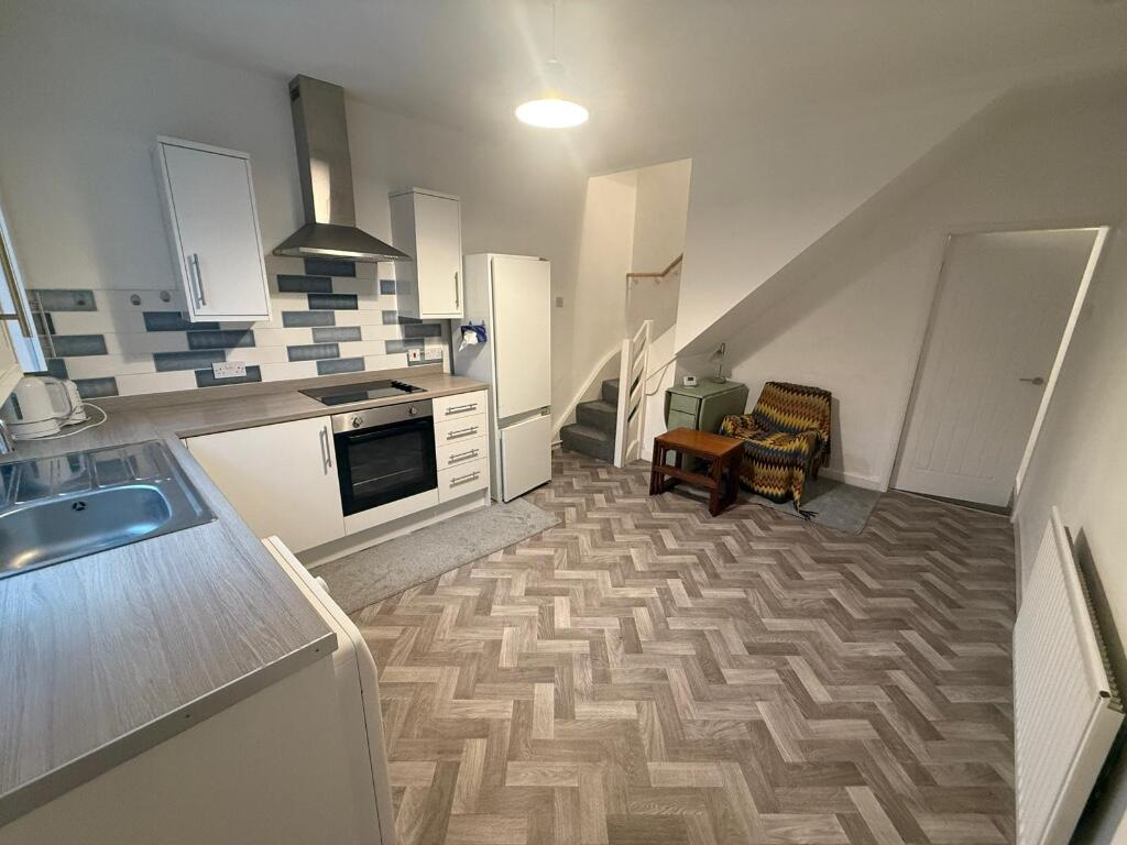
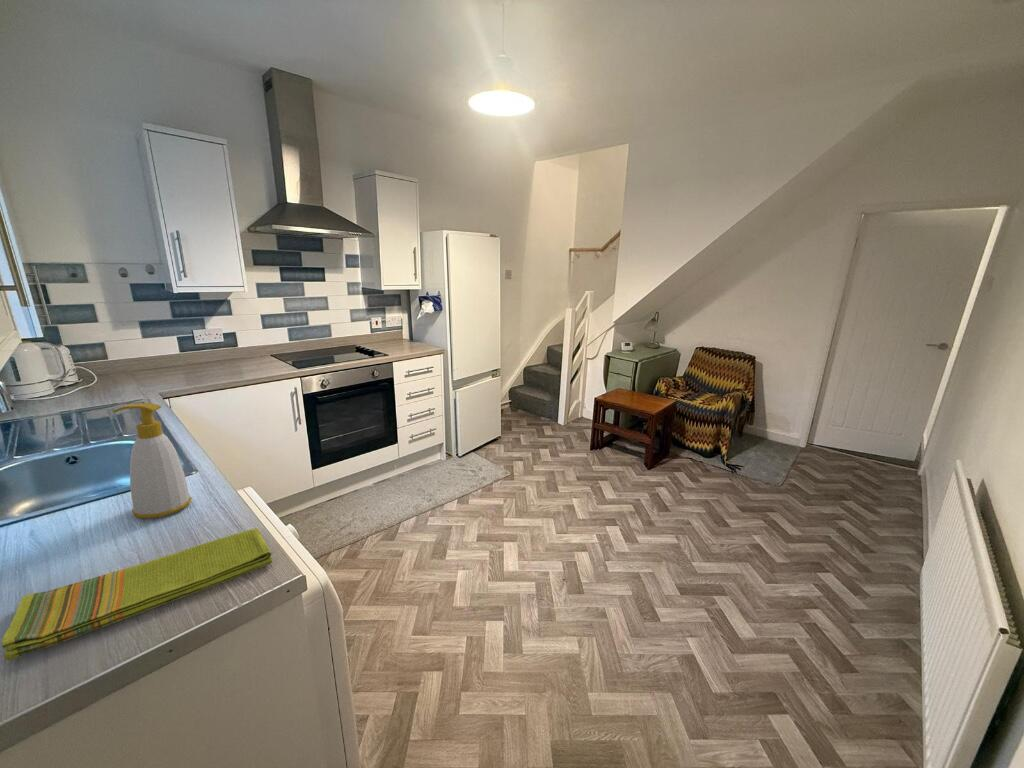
+ dish towel [1,528,273,662]
+ soap bottle [113,402,192,519]
